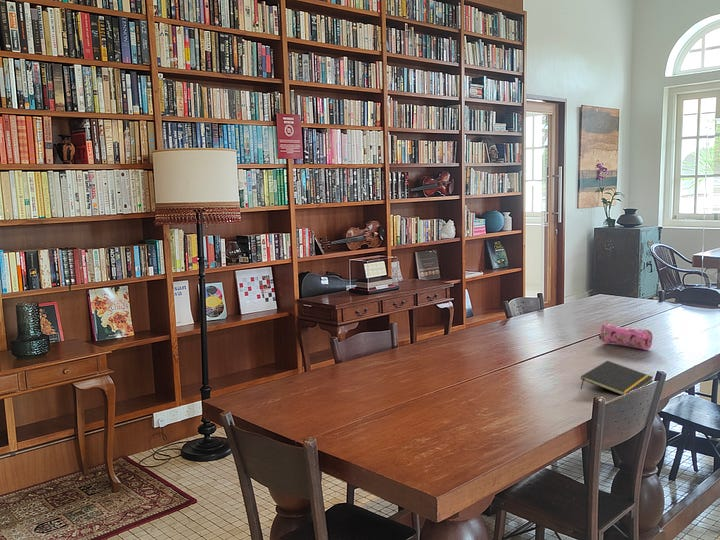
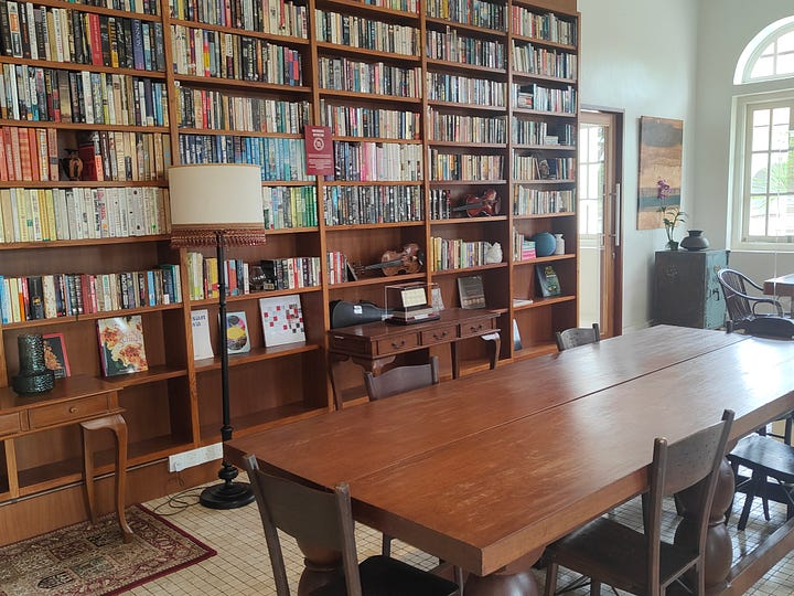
- pencil case [598,322,654,351]
- notepad [580,360,654,396]
